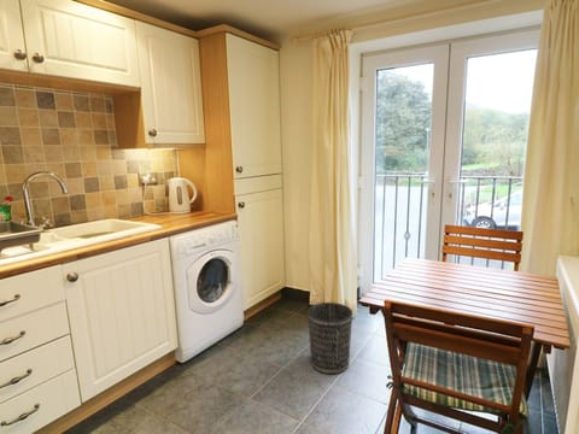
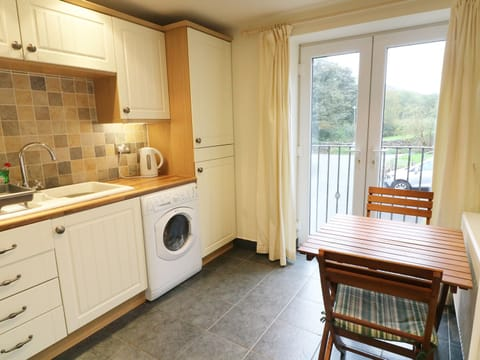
- wastebasket [306,301,353,375]
